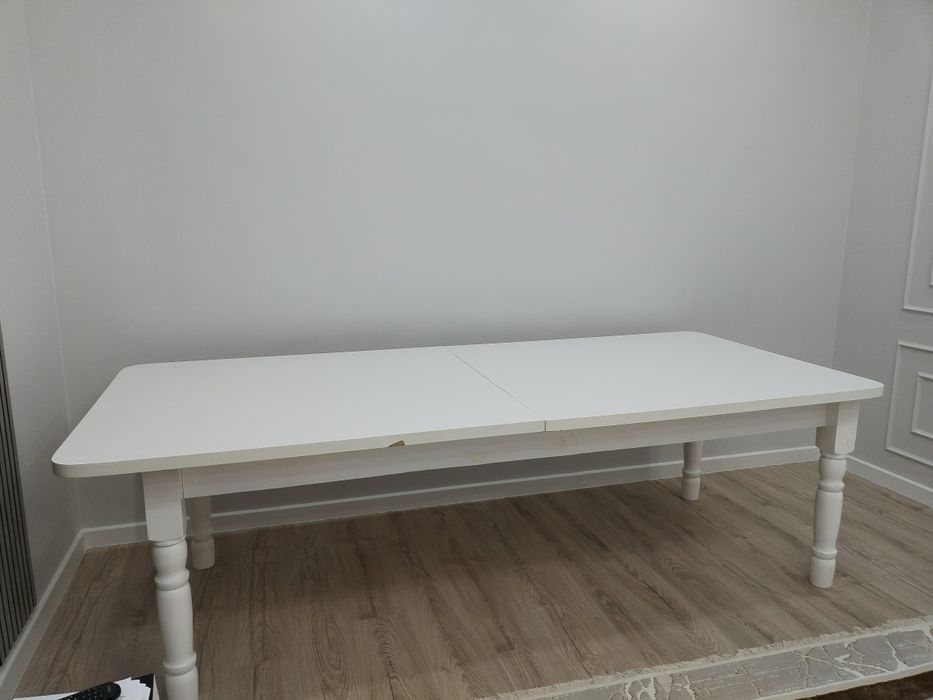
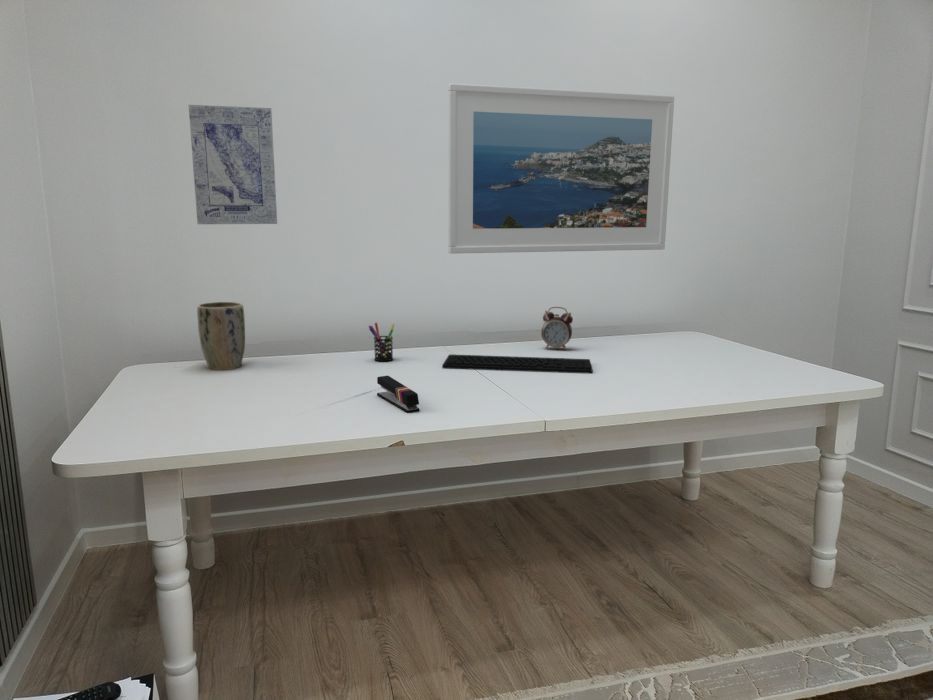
+ alarm clock [540,306,574,351]
+ pen holder [367,322,395,362]
+ keyboard [441,353,593,375]
+ plant pot [196,301,246,371]
+ wall art [188,104,278,225]
+ stapler [376,375,421,414]
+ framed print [447,83,675,255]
